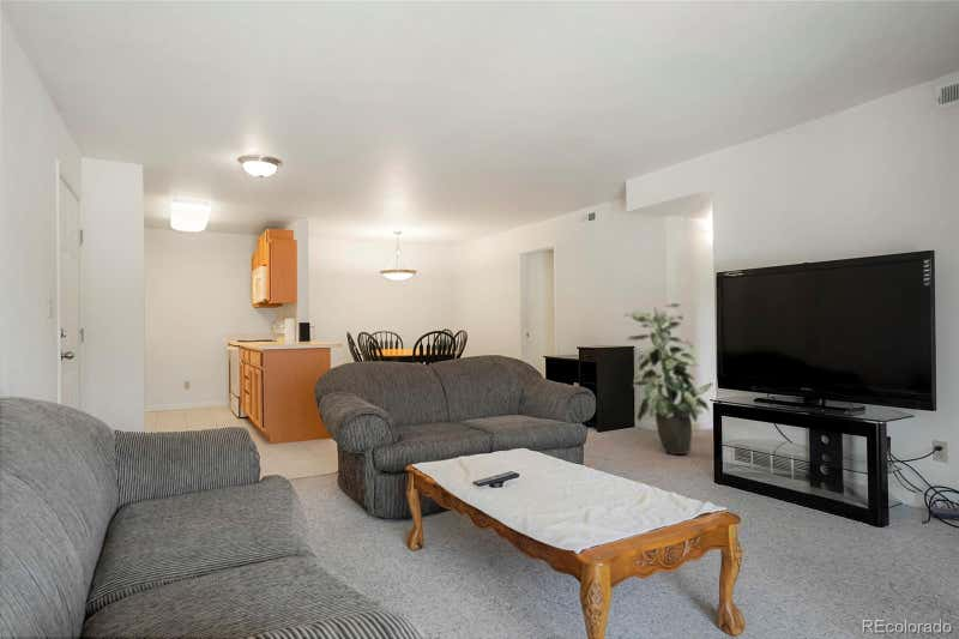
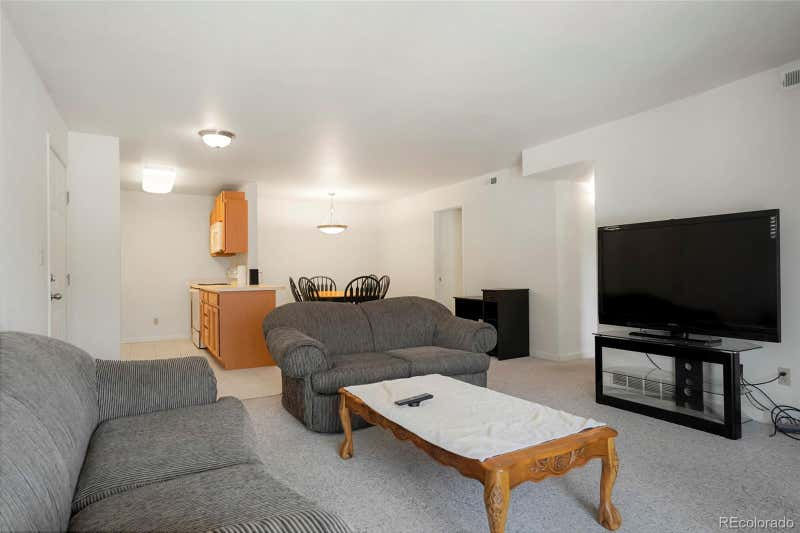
- indoor plant [622,302,713,456]
